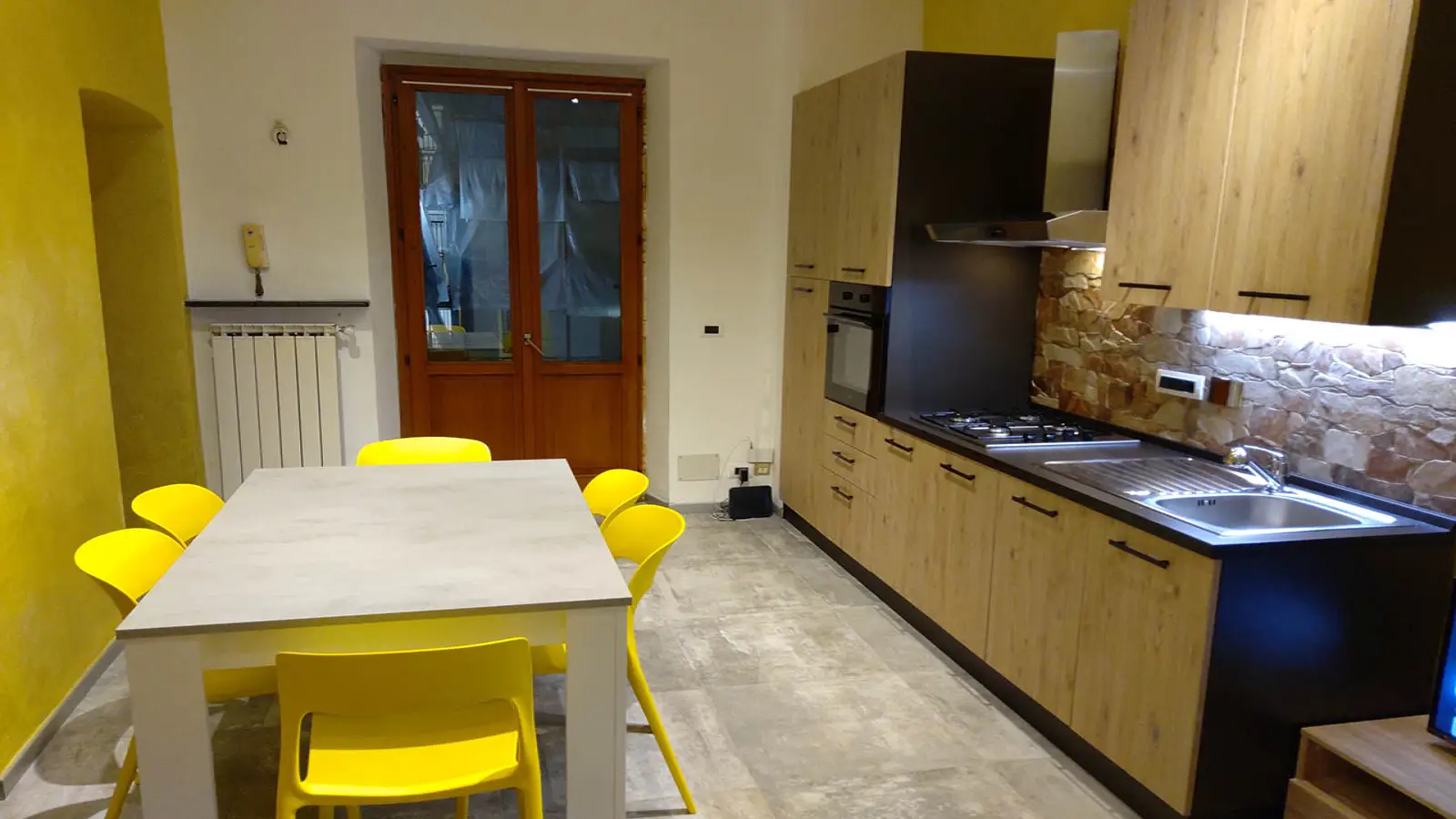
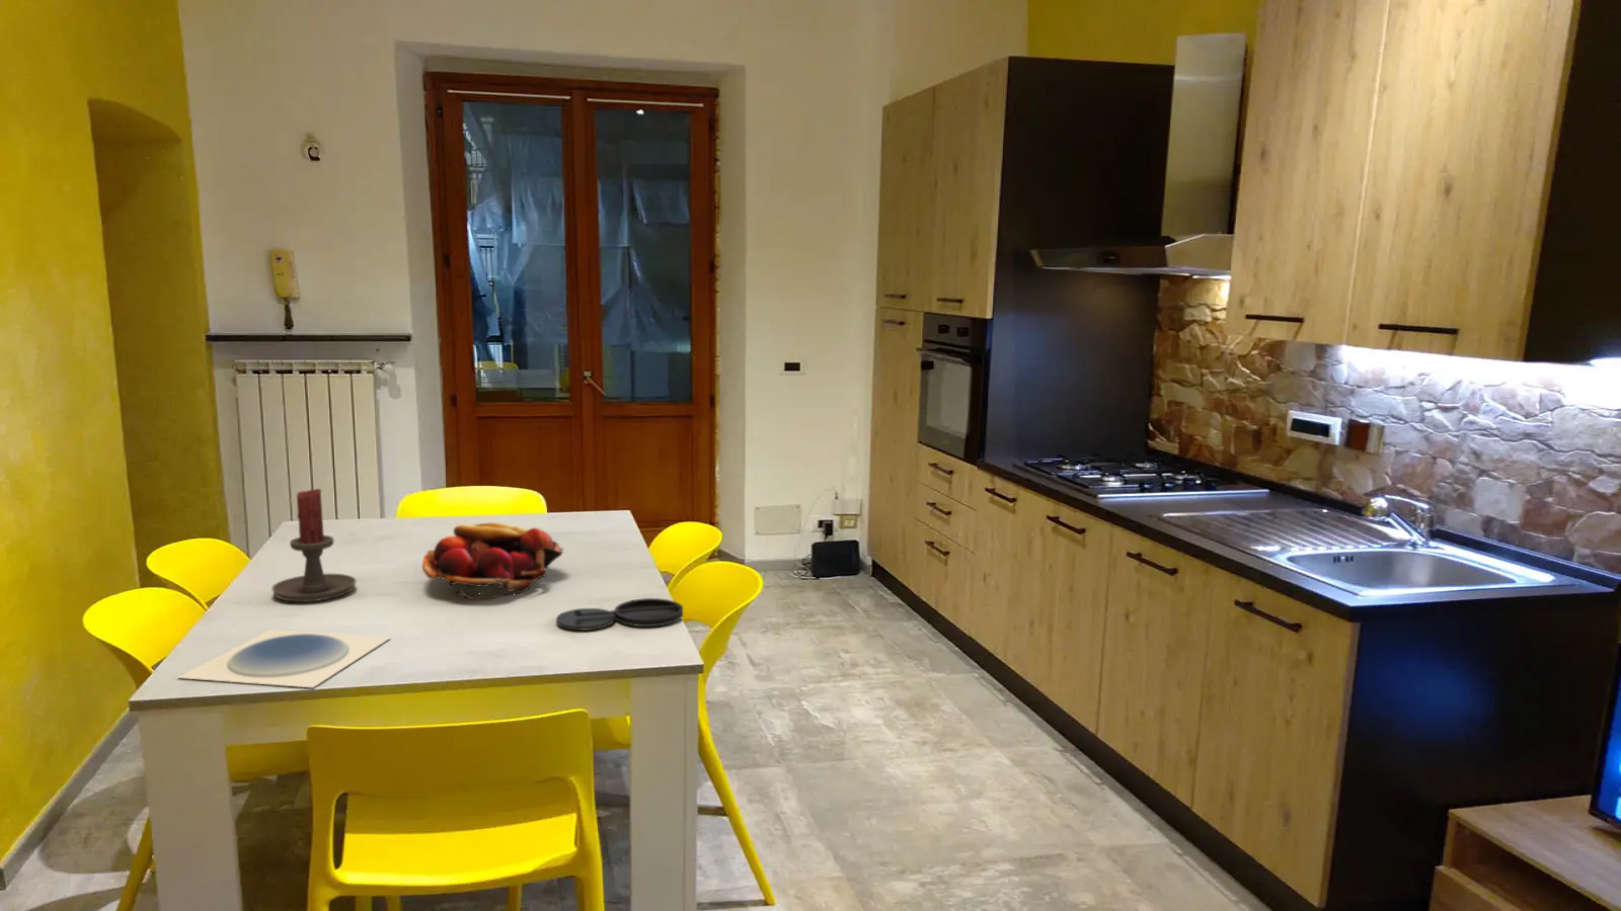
+ fruit basket [422,522,564,601]
+ candle holder [271,488,357,603]
+ plate [556,597,684,632]
+ plate [175,628,391,689]
